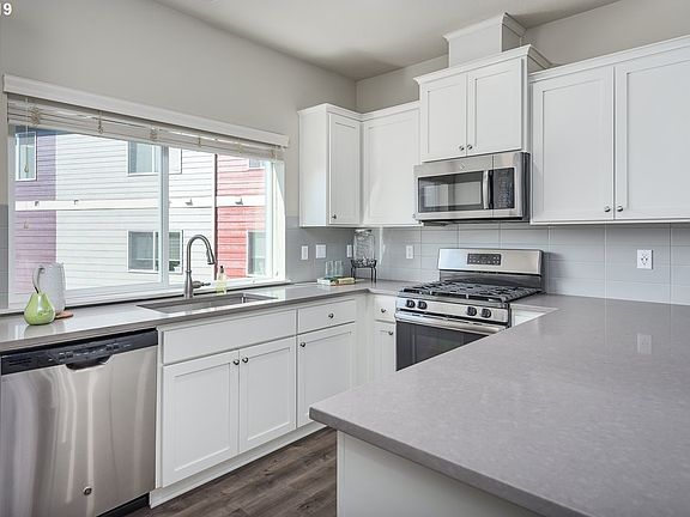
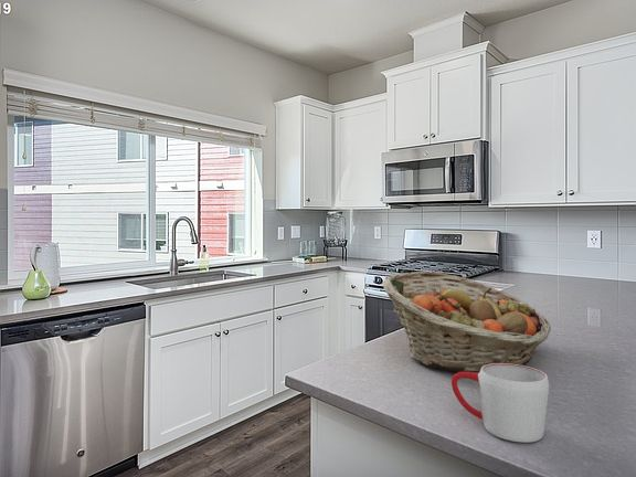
+ mug [451,363,550,444]
+ fruit basket [382,271,552,373]
